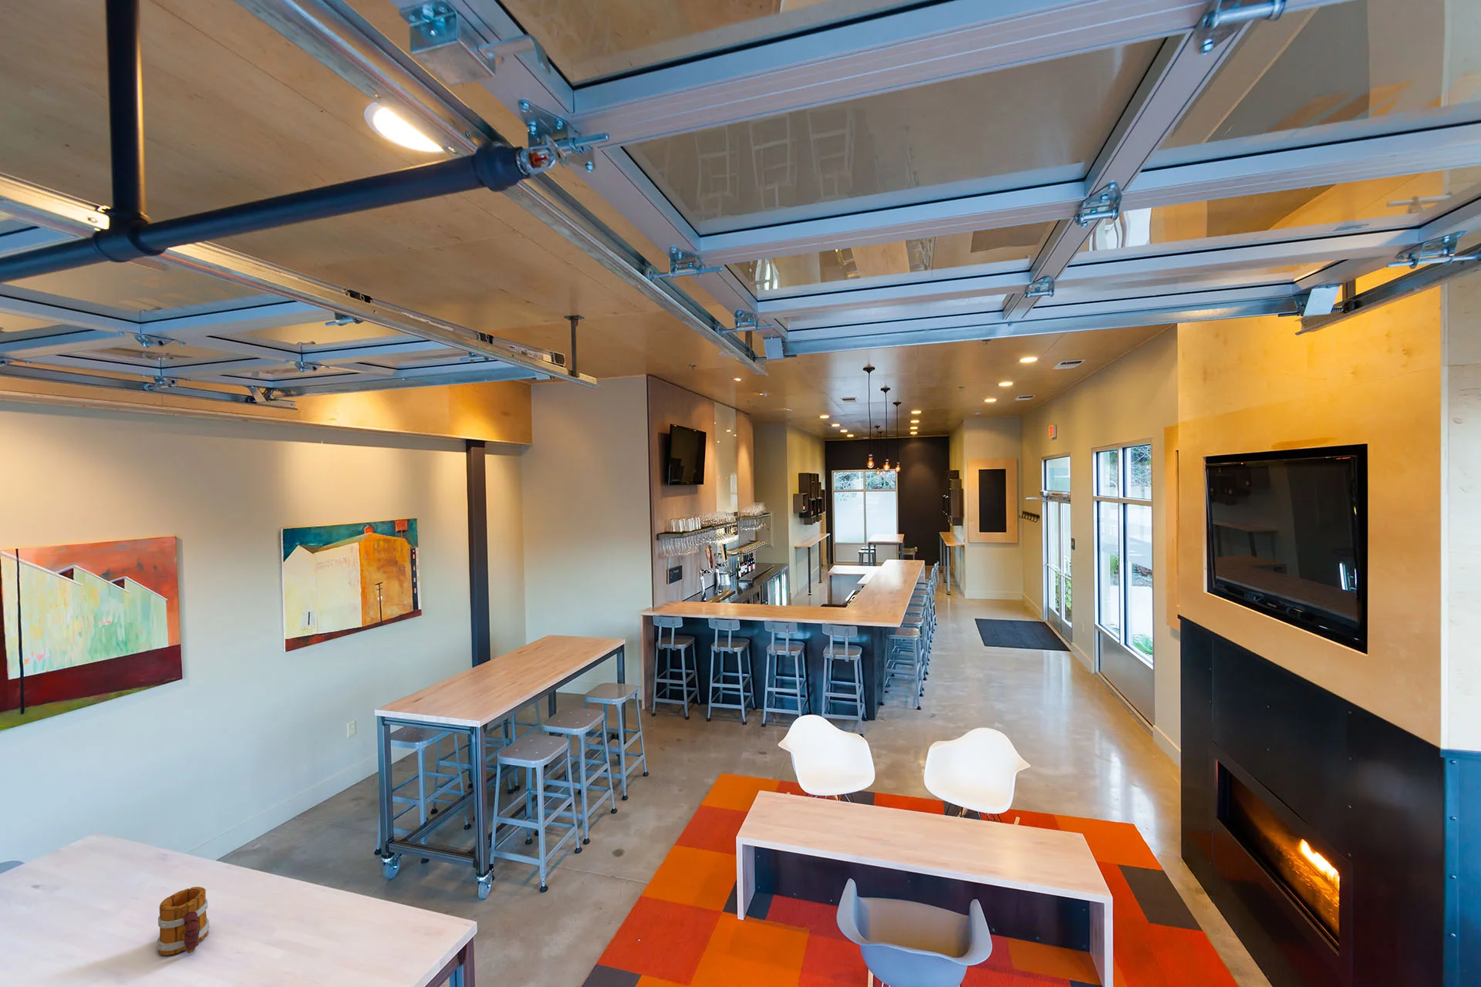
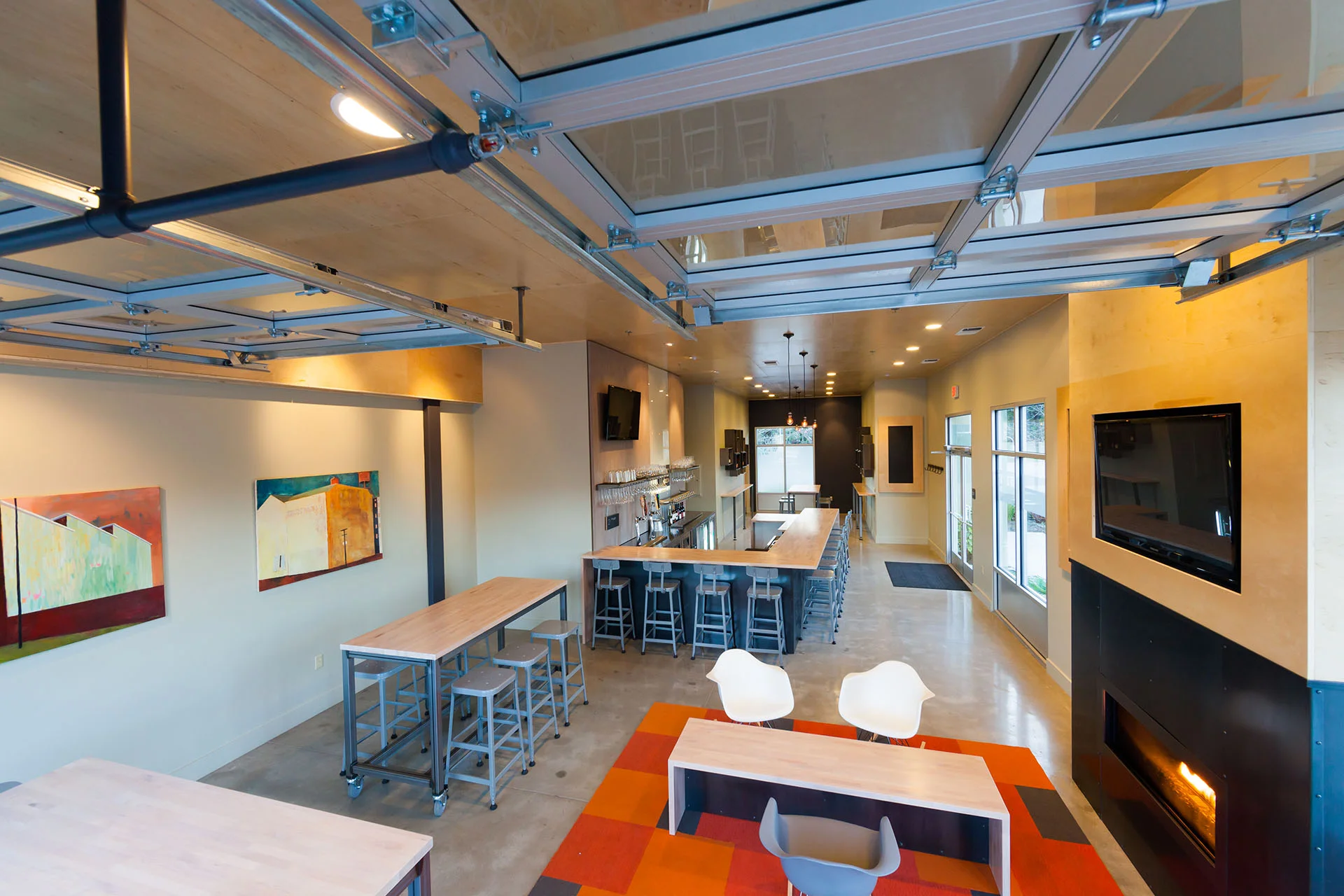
- mug [156,886,210,956]
